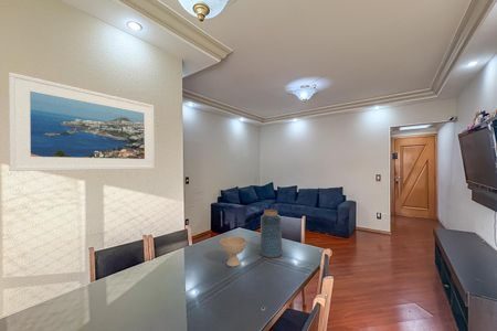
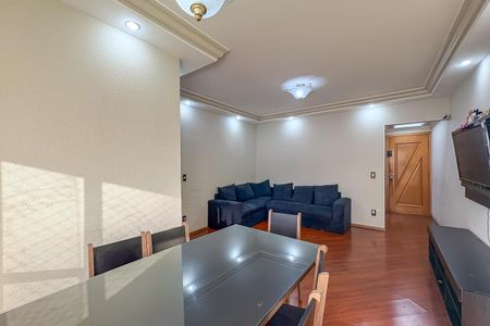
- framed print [8,71,156,172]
- bowl [219,235,247,267]
- vase [258,209,284,258]
